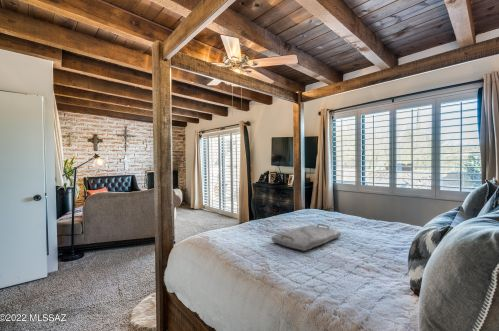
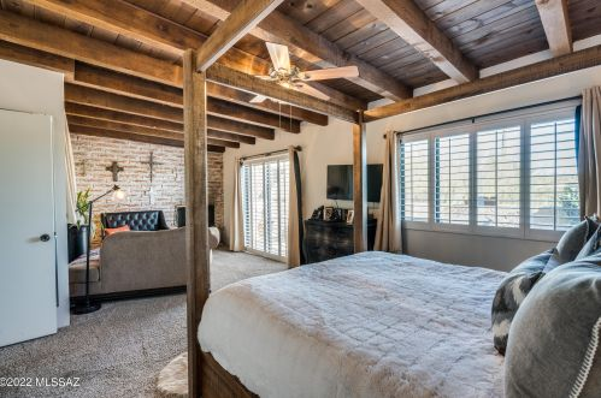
- serving tray [270,223,342,252]
